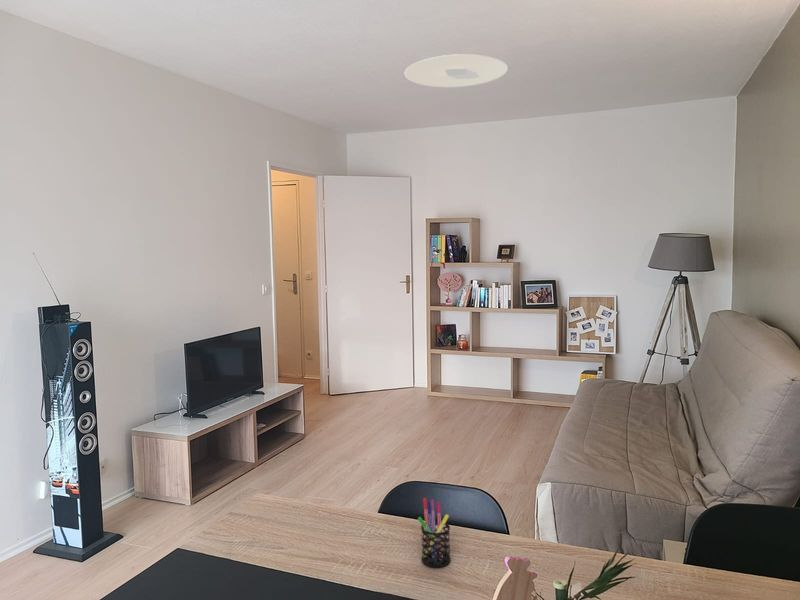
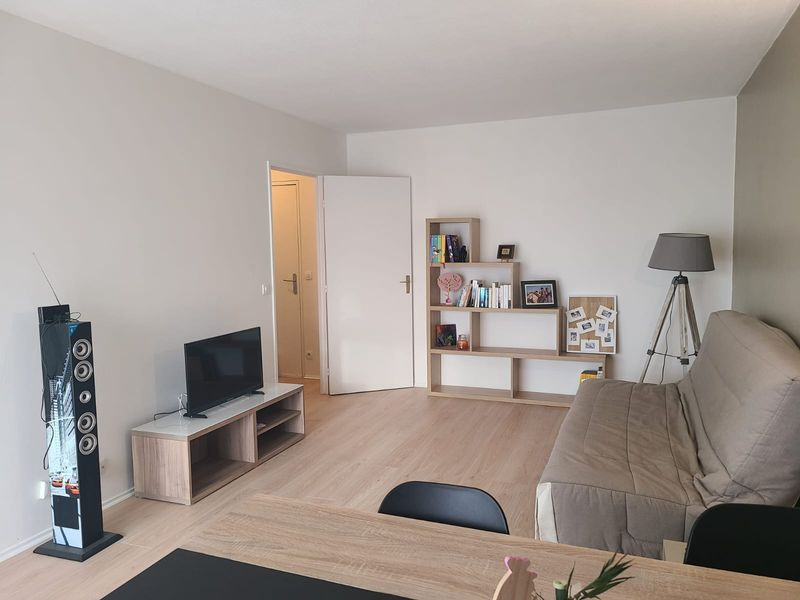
- pen holder [417,497,452,568]
- ceiling light [404,53,509,88]
